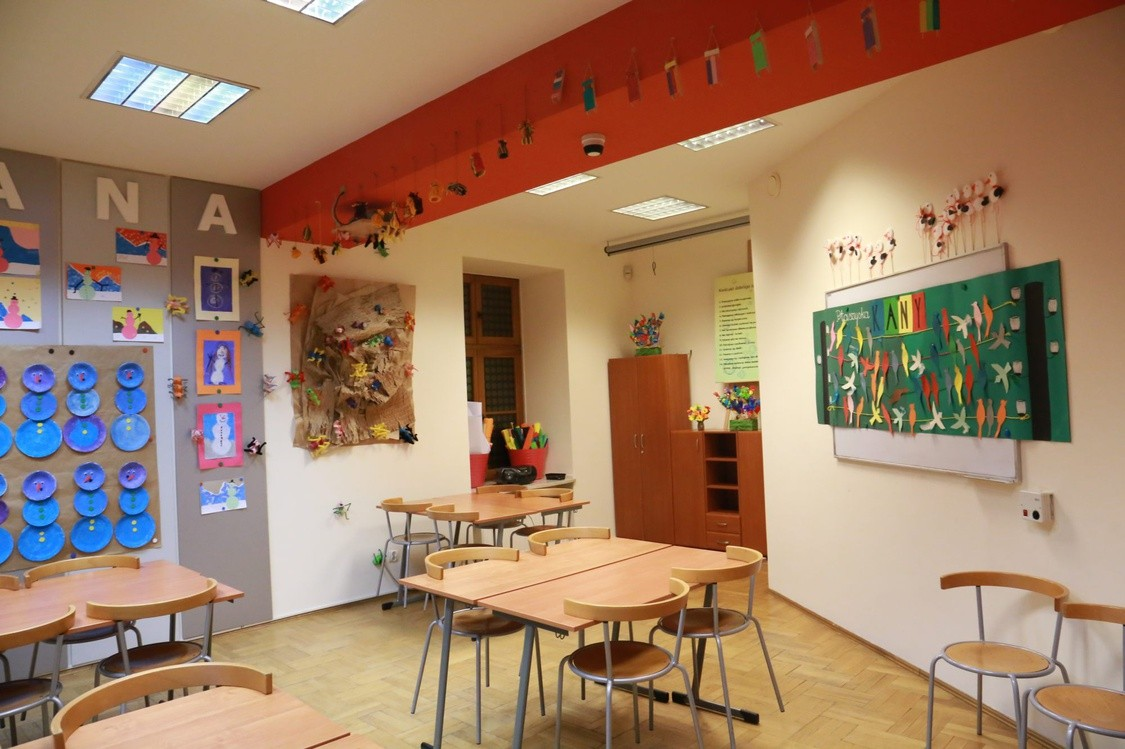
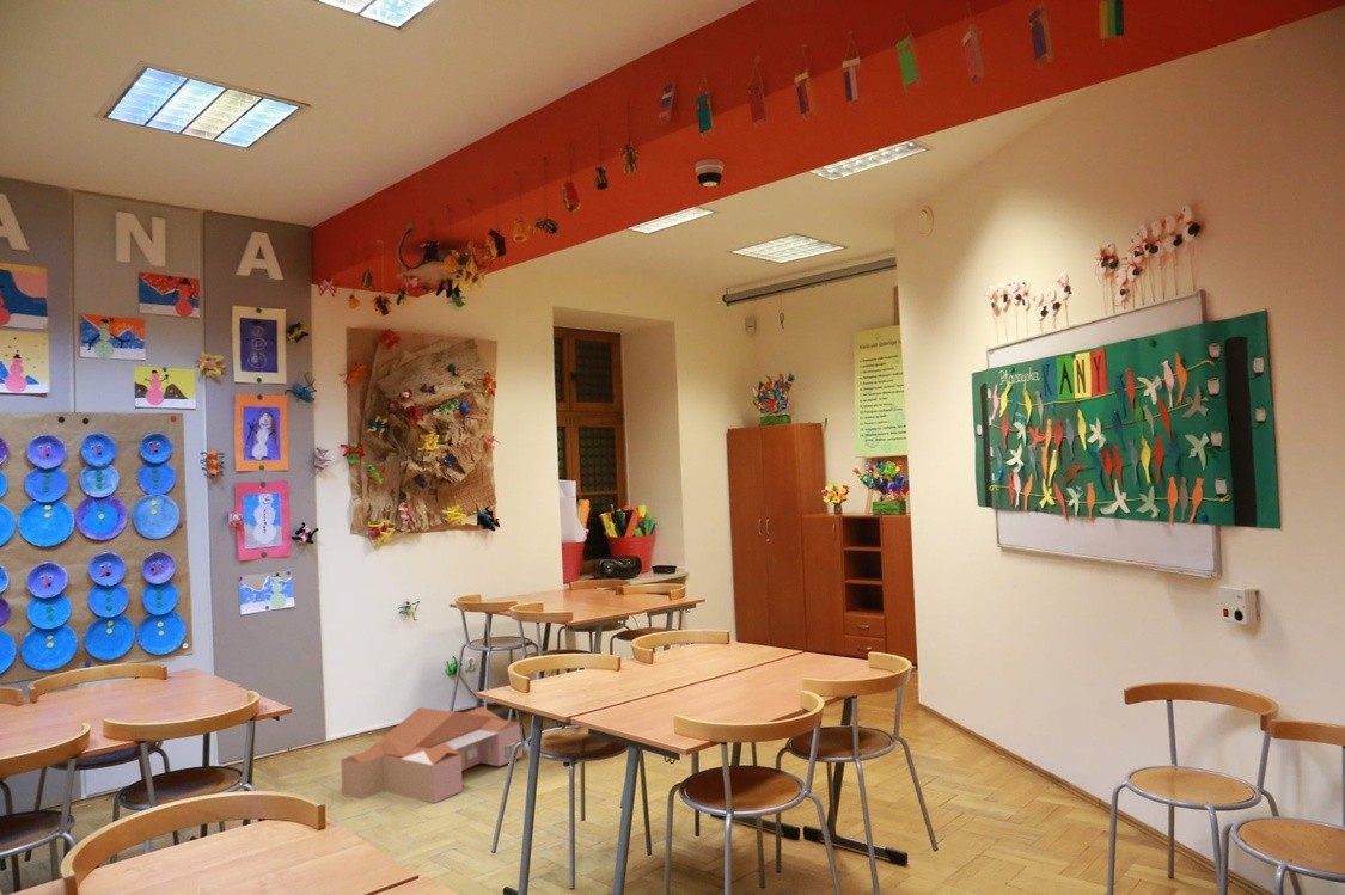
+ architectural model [340,705,524,804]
